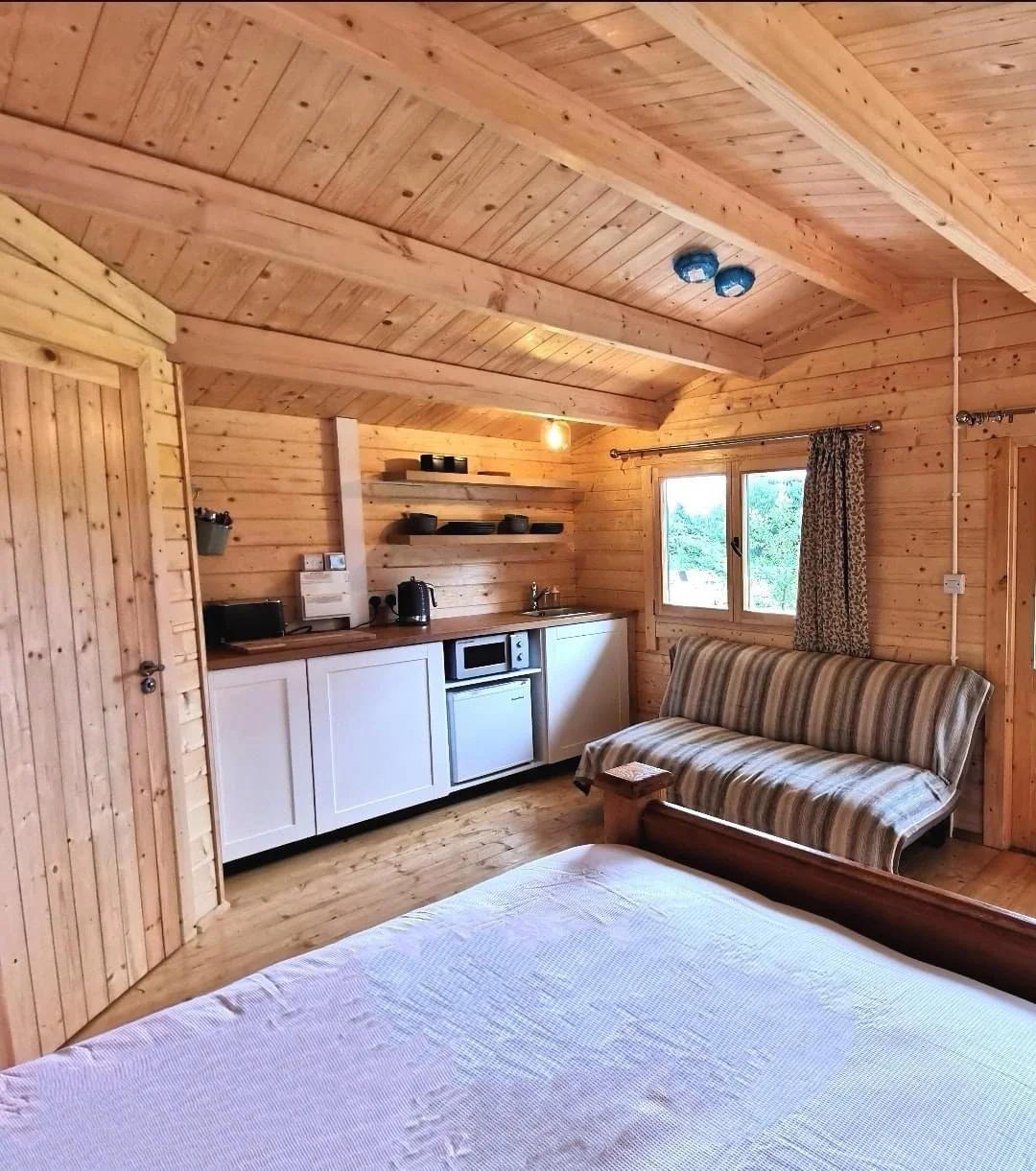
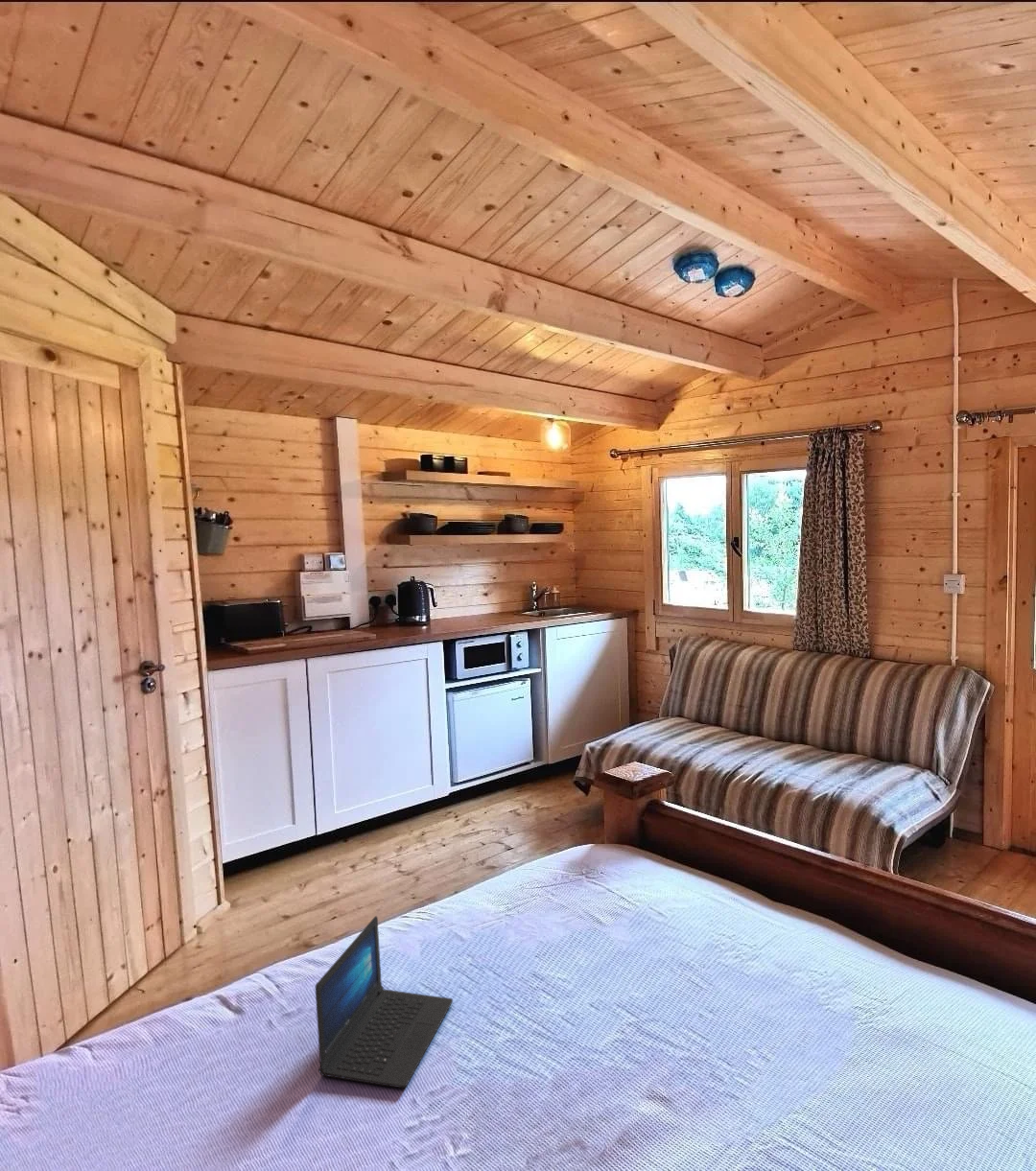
+ laptop [315,915,454,1089]
